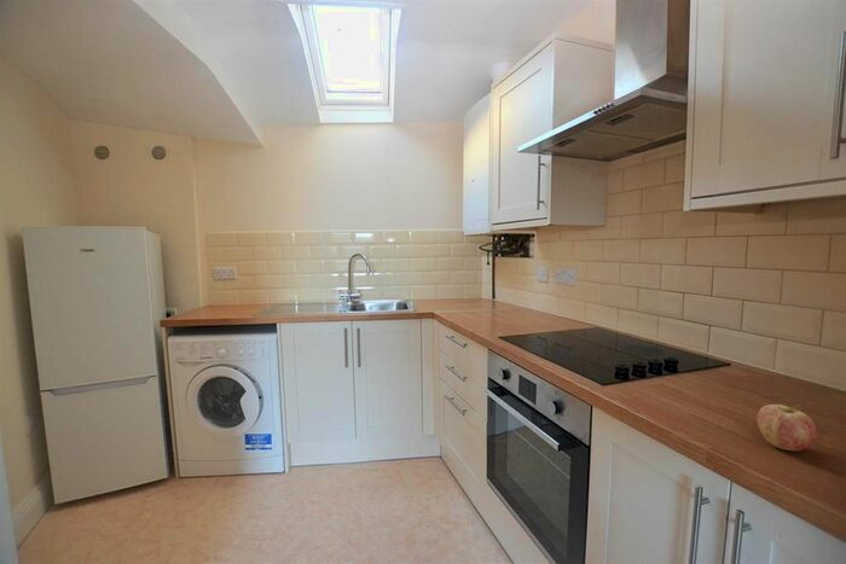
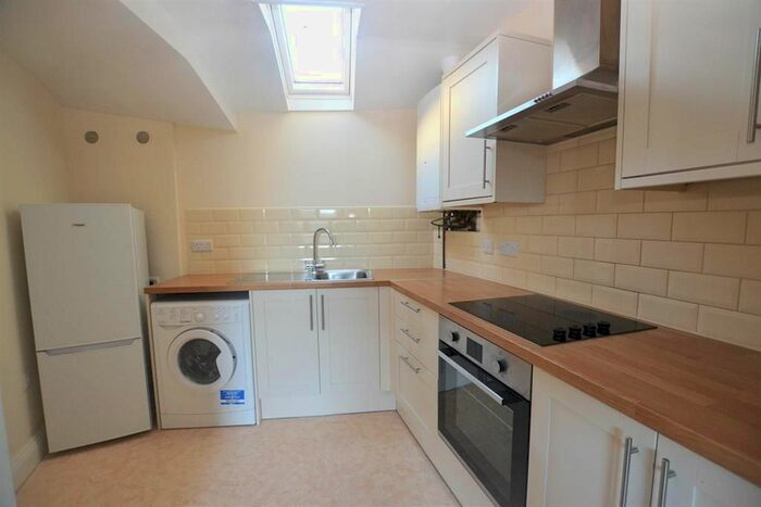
- fruit [755,403,818,452]
